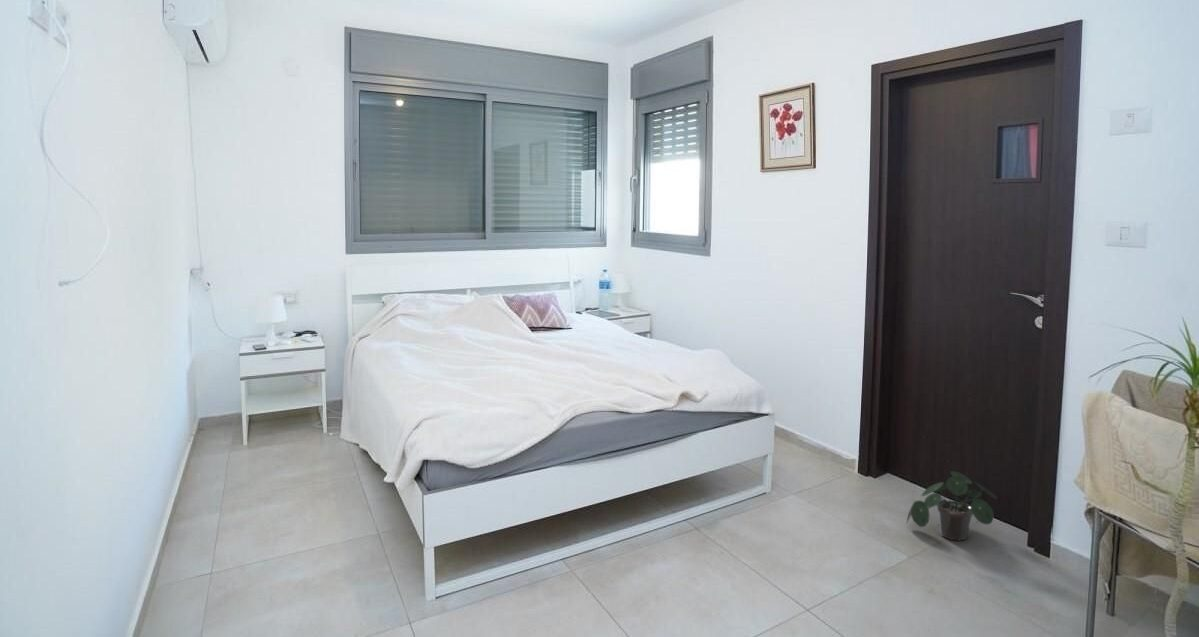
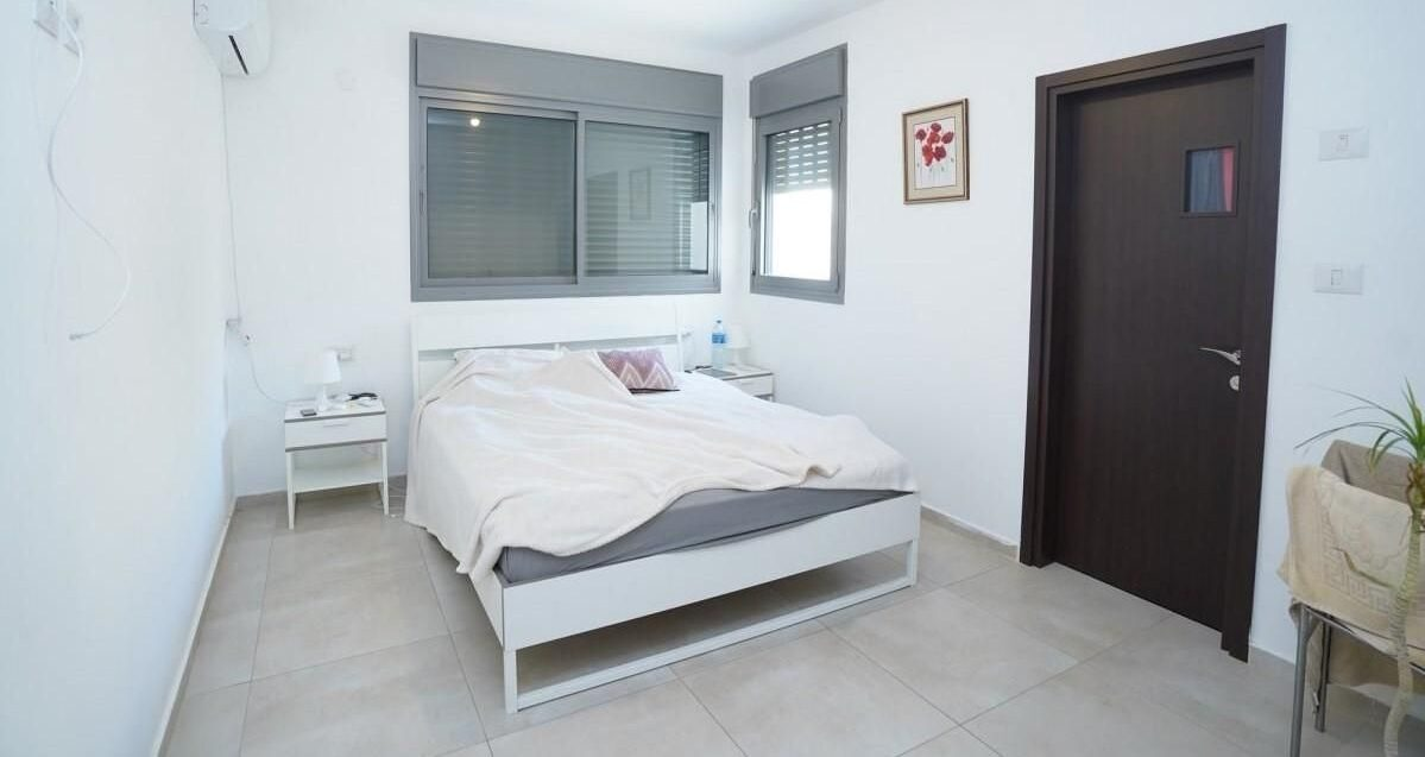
- potted plant [906,470,999,542]
